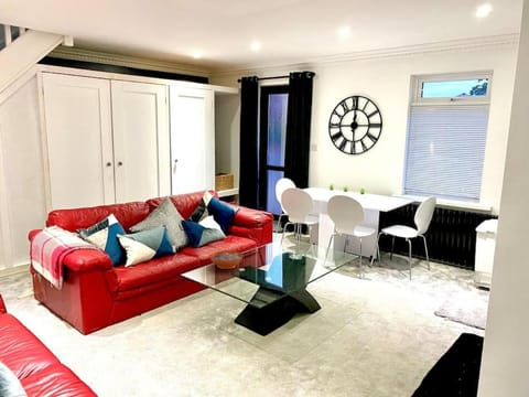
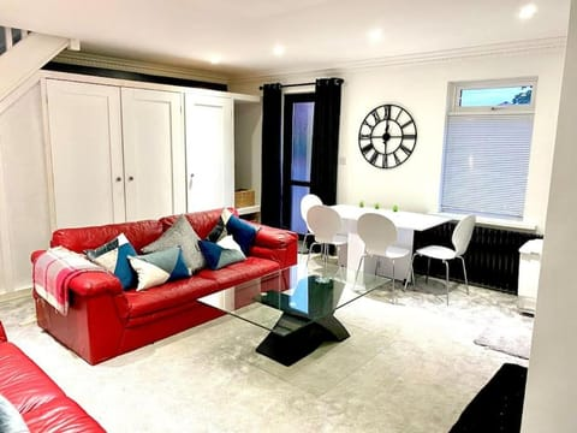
- decorative bowl [209,250,244,270]
